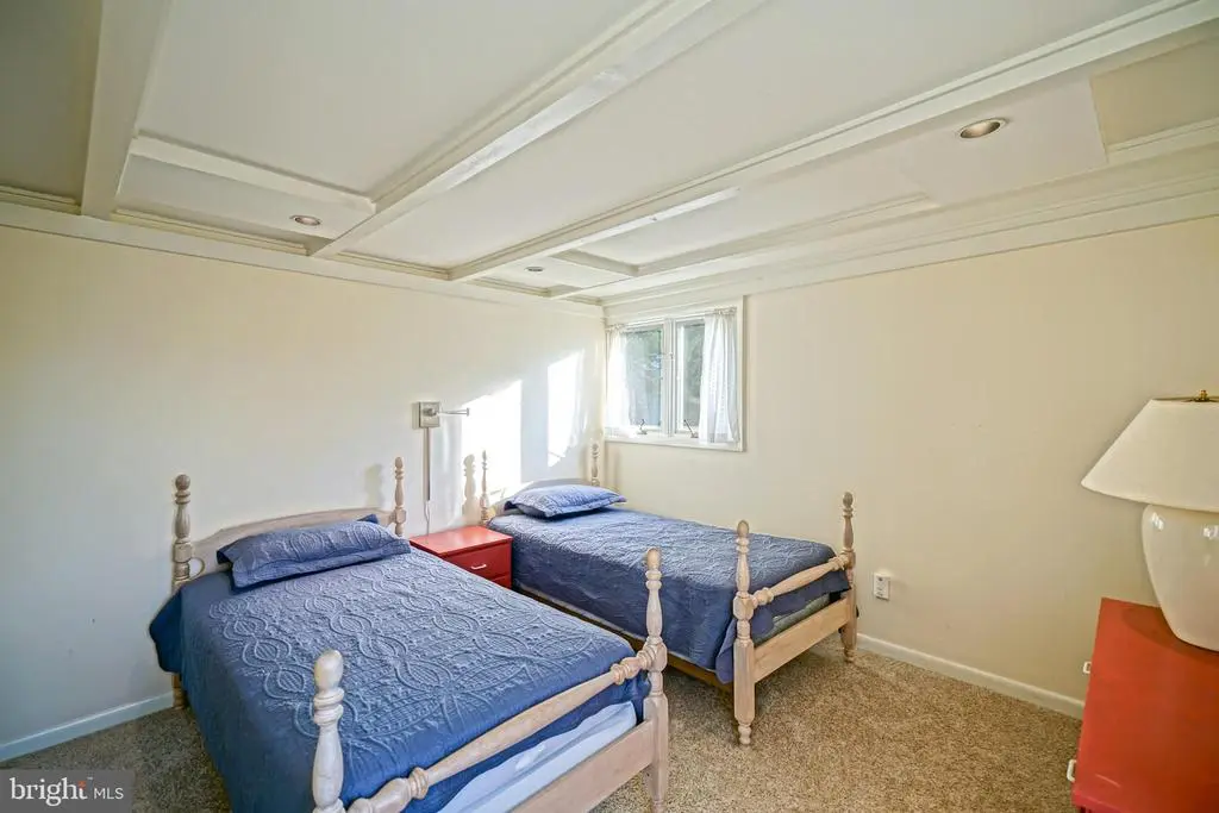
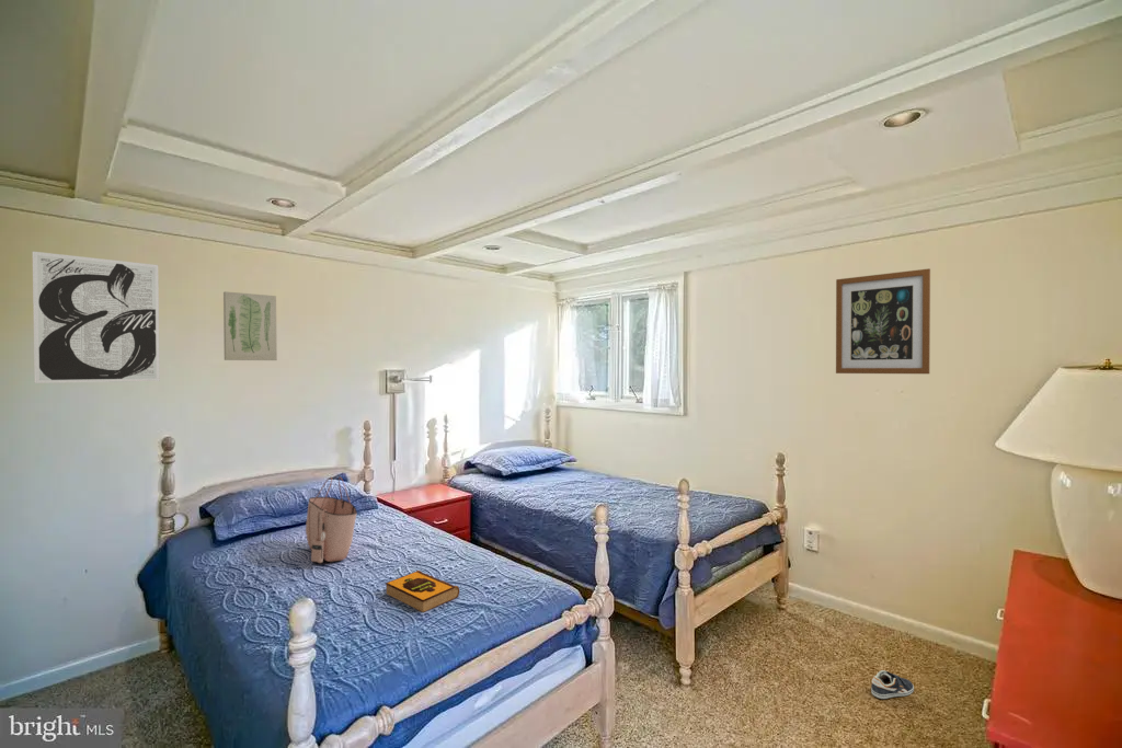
+ wall art [222,290,278,361]
+ sneaker [870,669,915,700]
+ wall art [32,251,161,384]
+ tote bag [305,475,358,564]
+ wall art [835,267,931,375]
+ hardback book [385,569,460,613]
